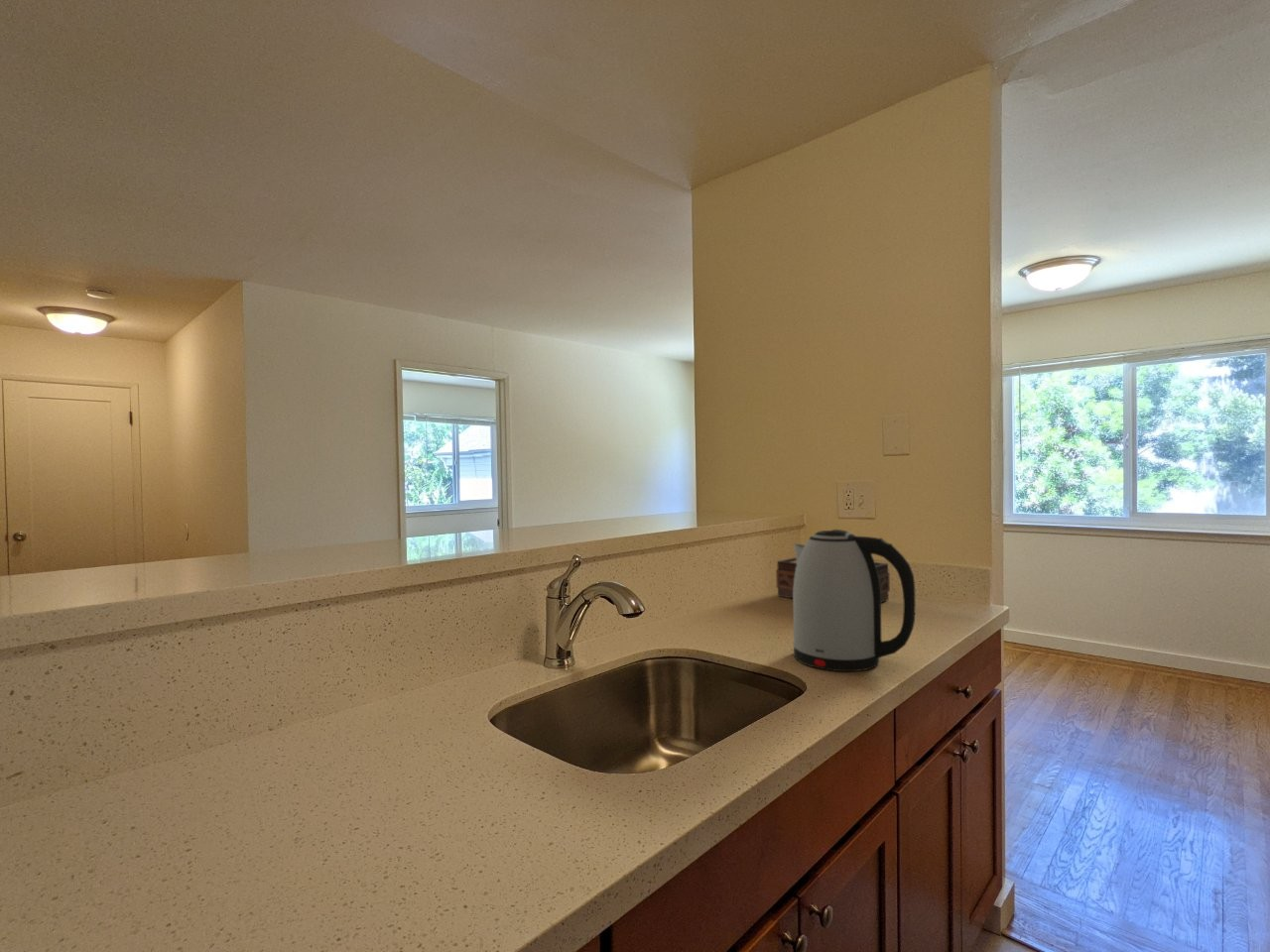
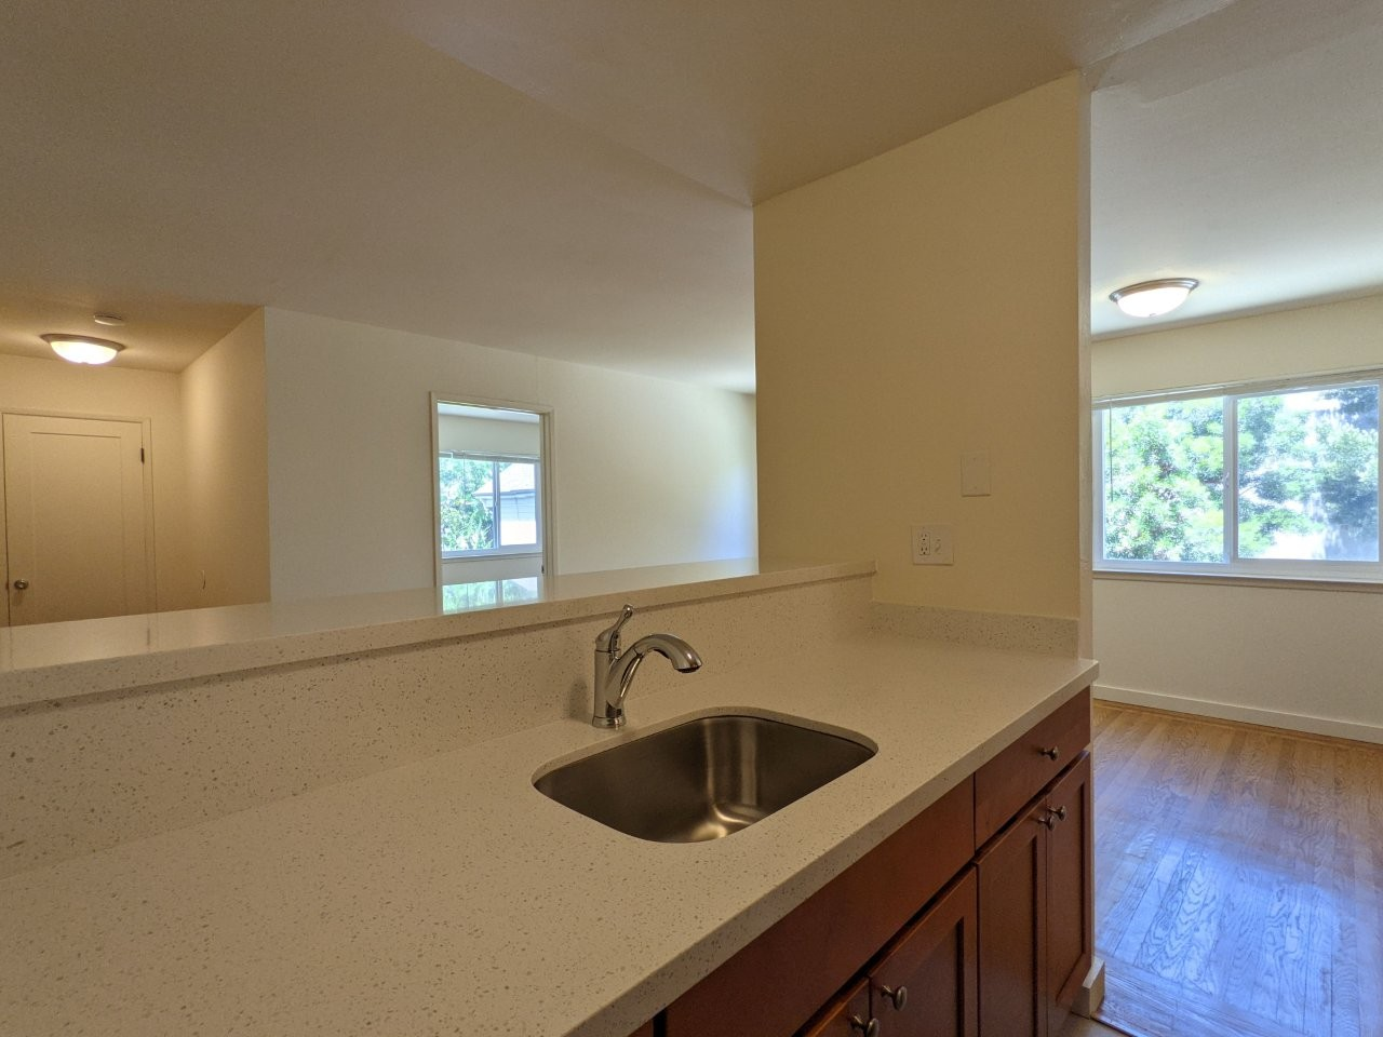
- tissue box [775,556,891,604]
- kettle [792,529,917,672]
